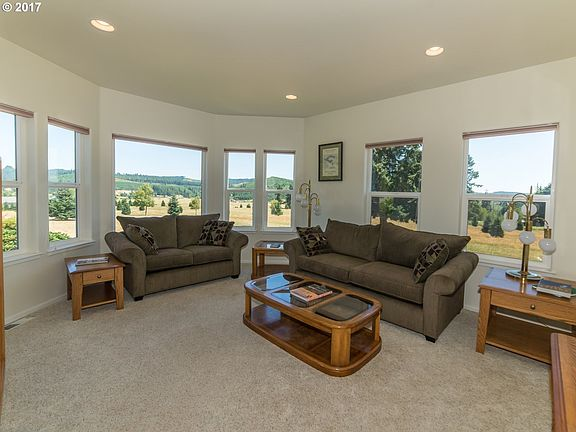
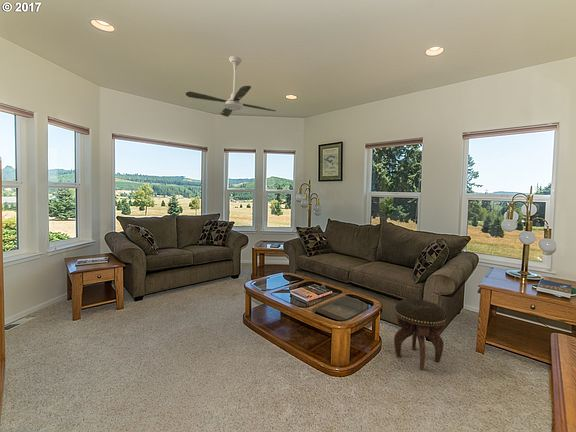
+ footstool [393,298,447,371]
+ ceiling fan [185,55,277,118]
